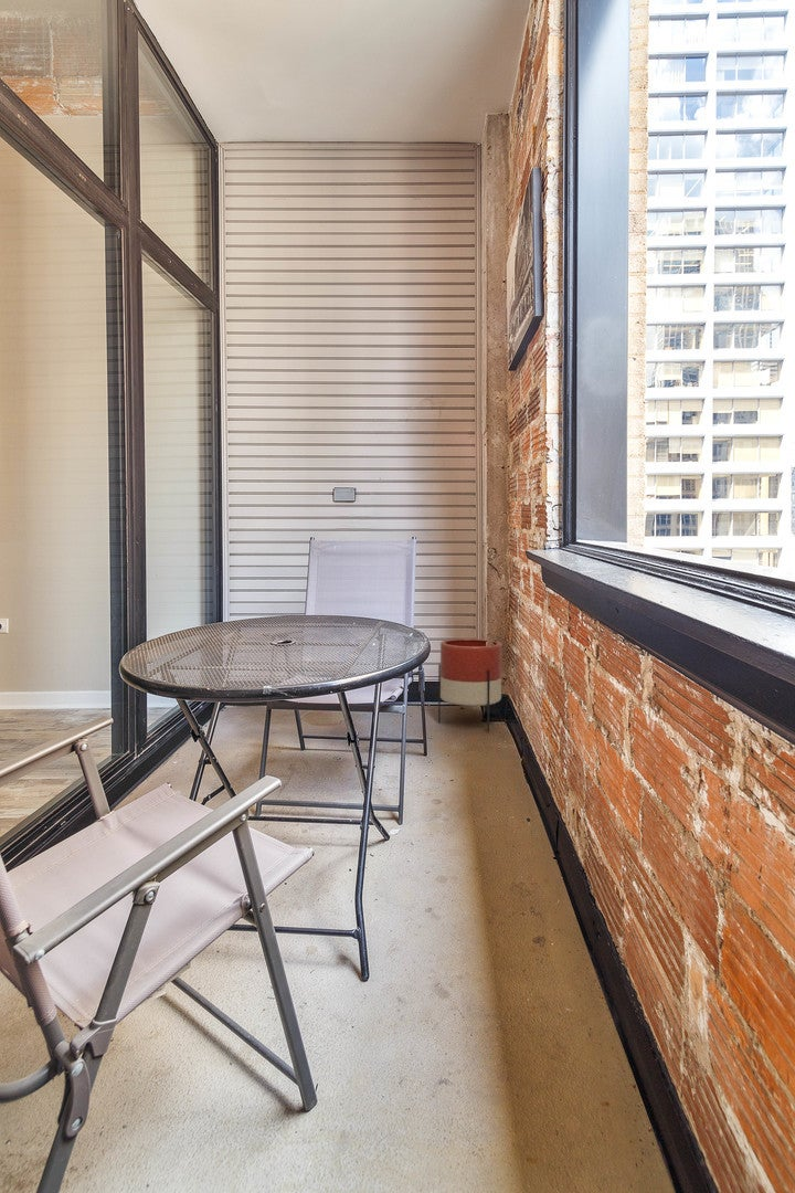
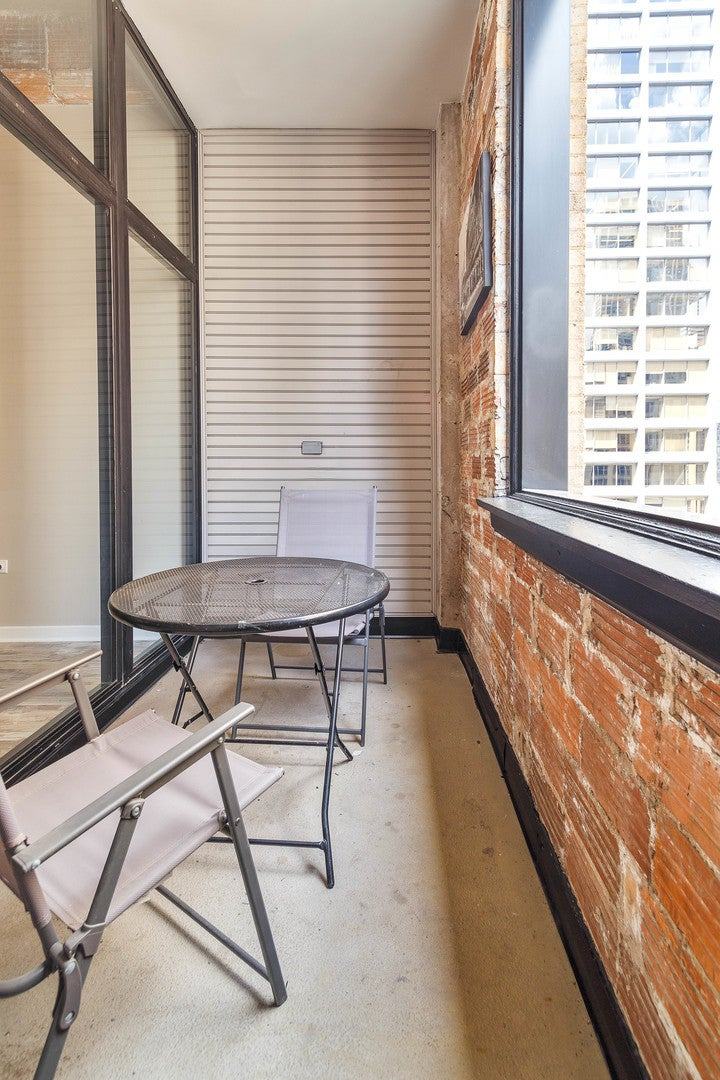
- planter [437,637,502,732]
